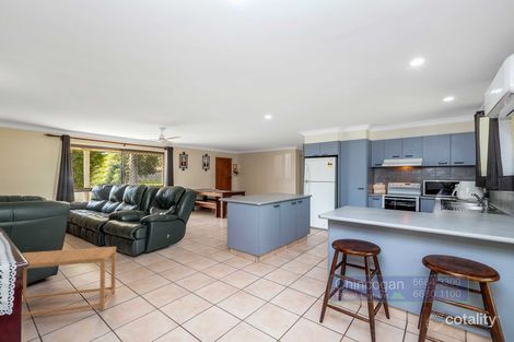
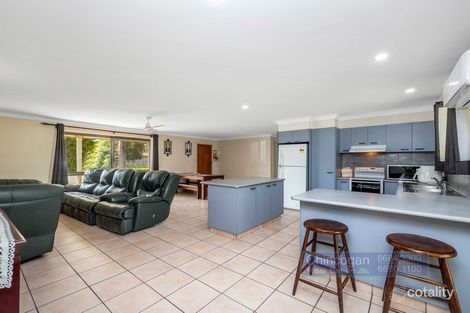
- side table [21,246,117,318]
